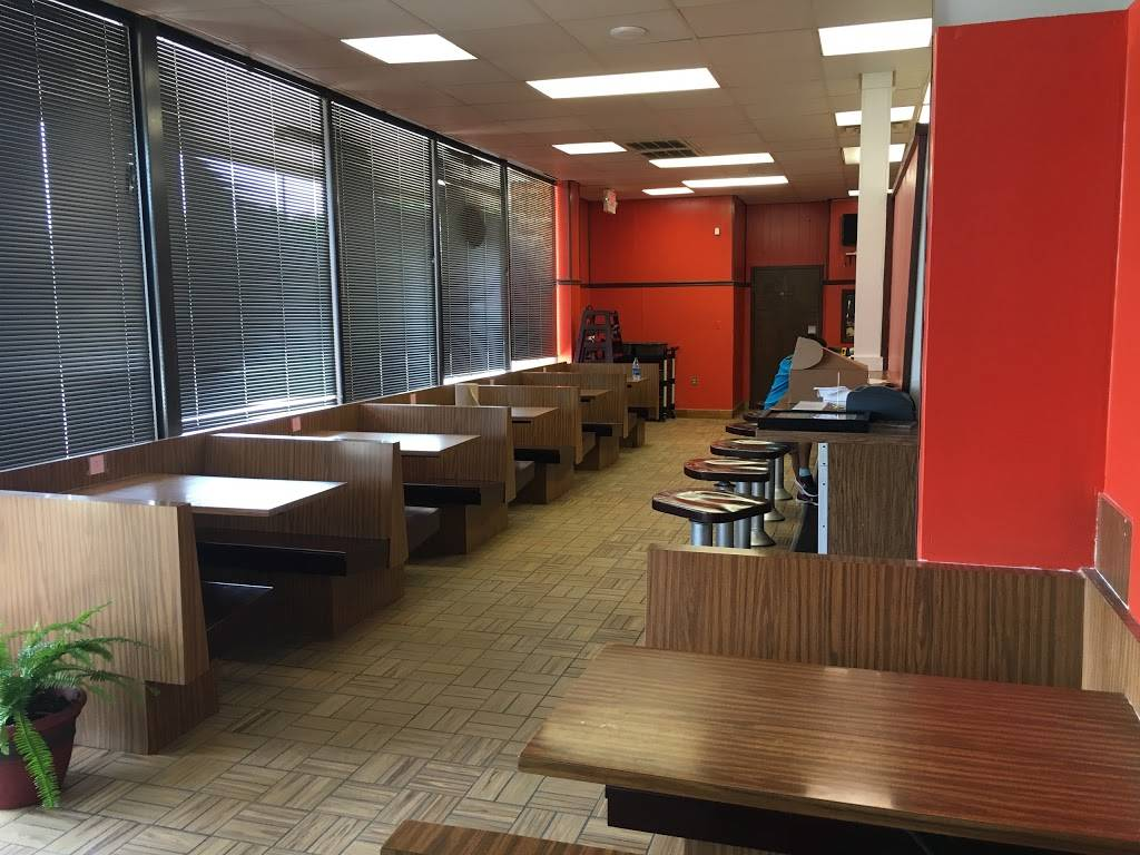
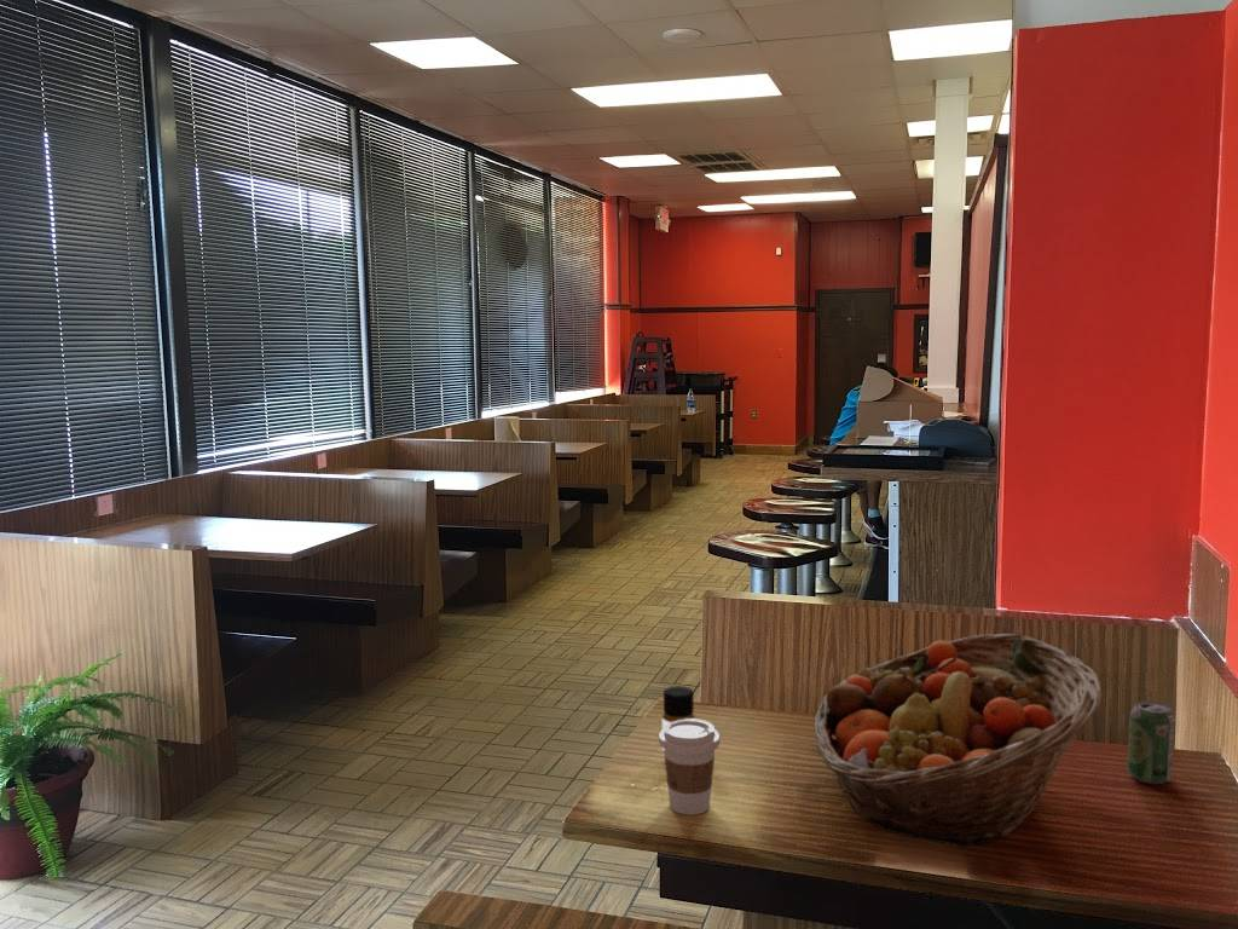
+ fruit basket [812,633,1103,849]
+ coffee cup [658,719,721,817]
+ beverage can [1127,699,1176,785]
+ bottle [661,685,696,751]
